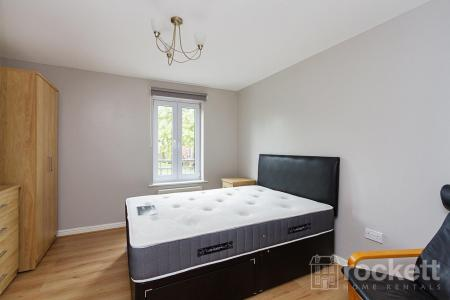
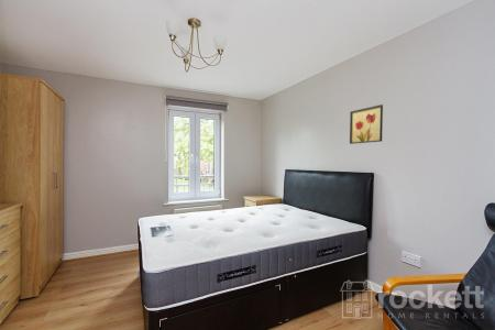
+ wall art [349,103,384,145]
